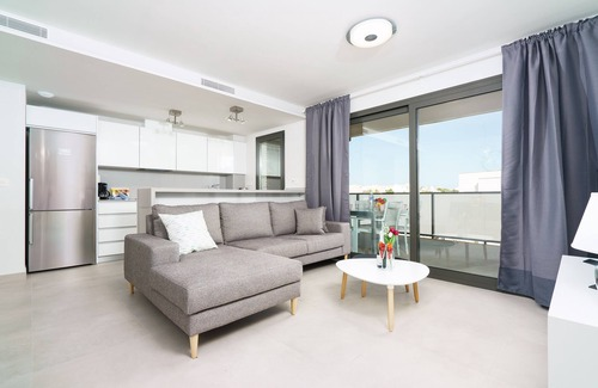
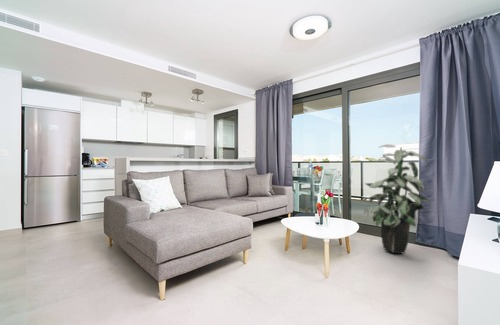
+ indoor plant [364,143,431,255]
